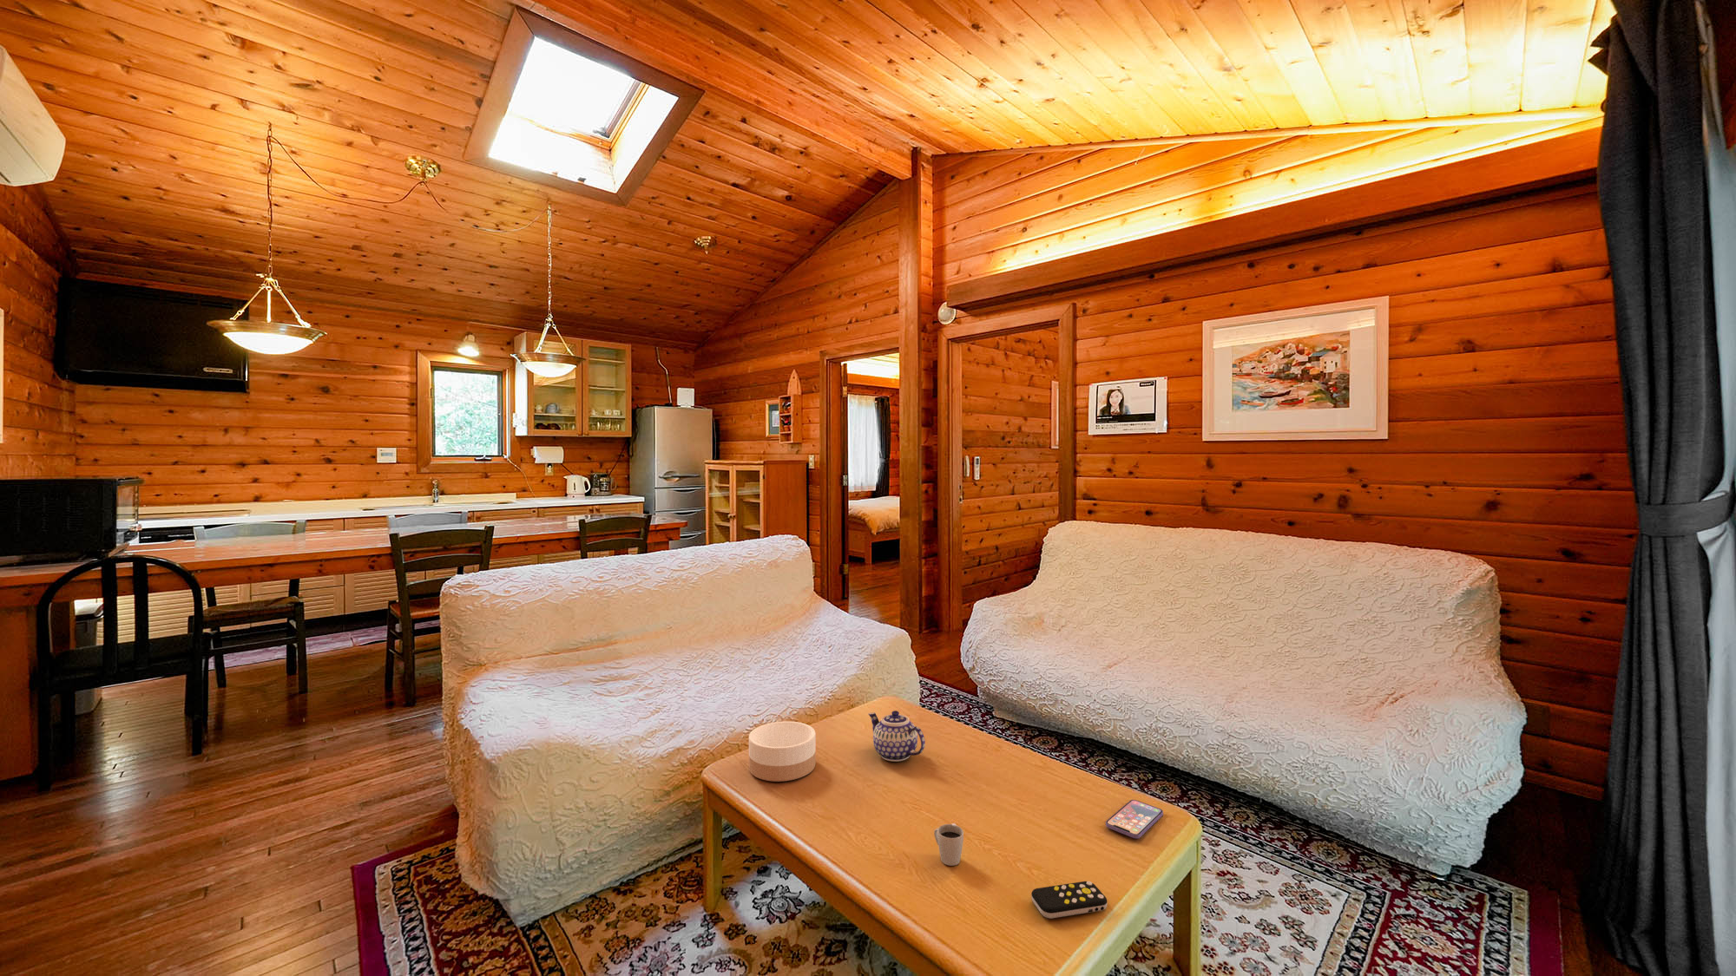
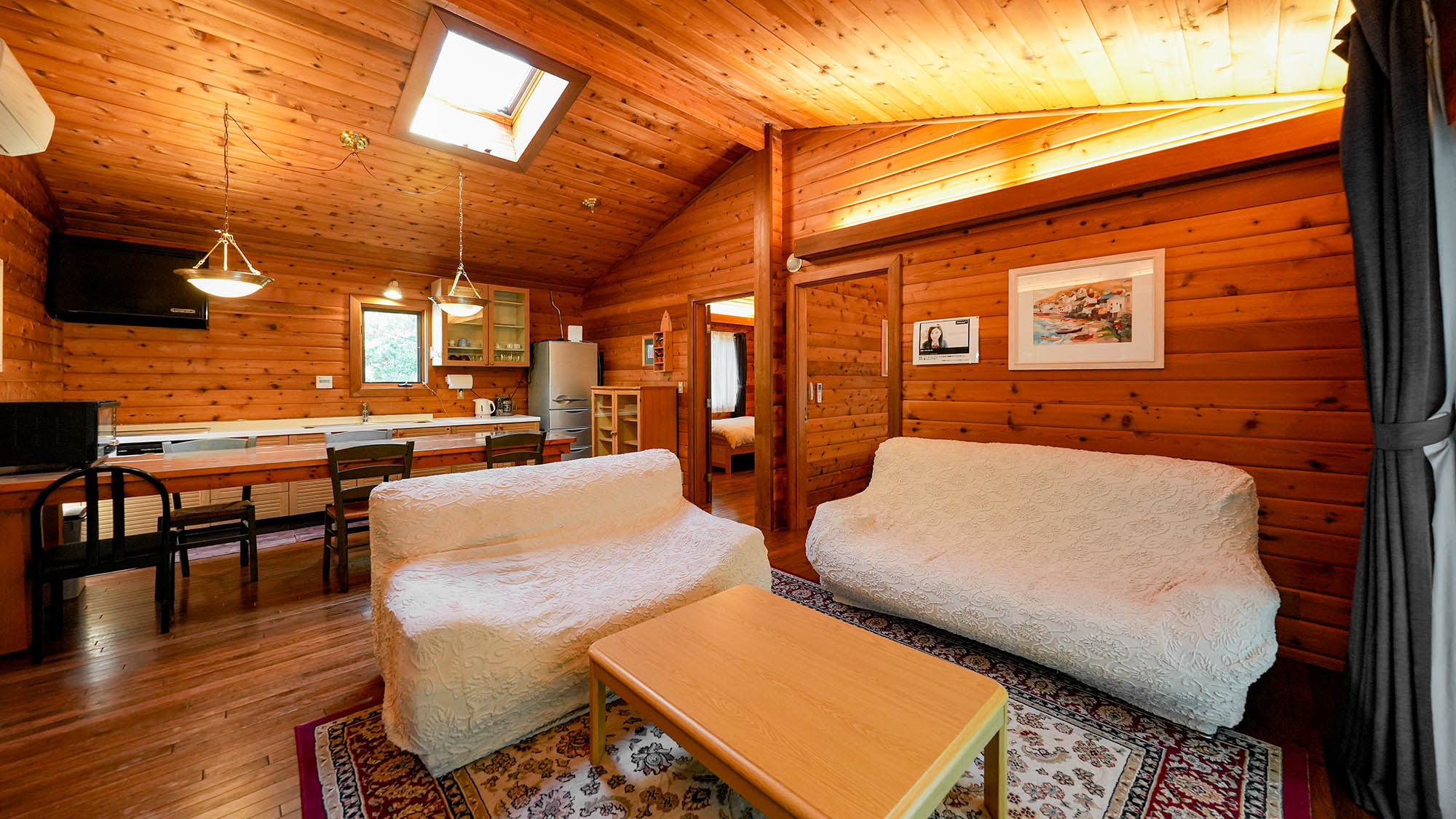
- smartphone [1105,798,1164,839]
- teapot [868,710,926,763]
- remote control [1030,881,1108,920]
- bowl [749,720,817,783]
- cup [934,821,965,866]
